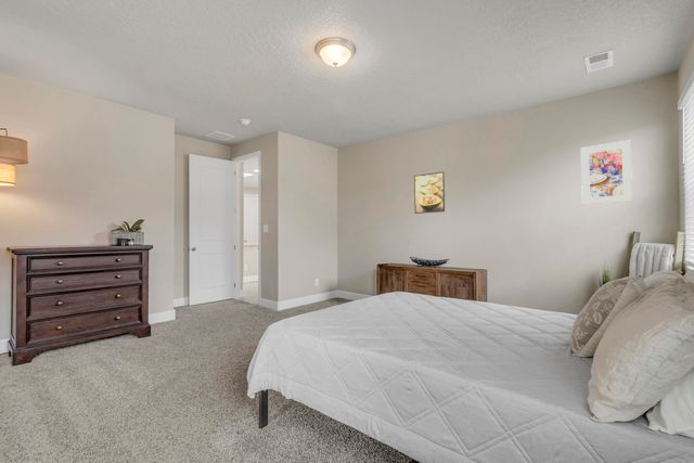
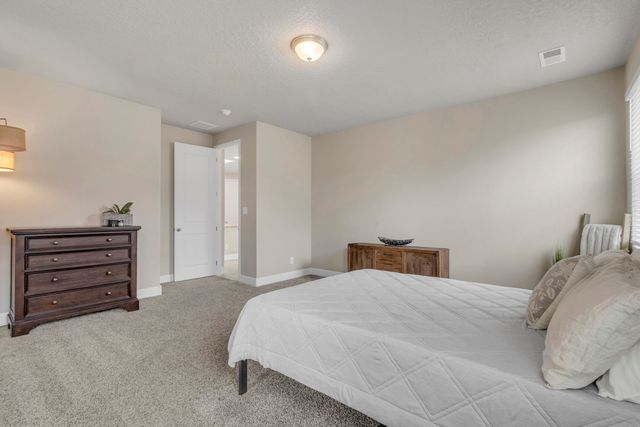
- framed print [413,170,446,215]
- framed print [580,140,633,206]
